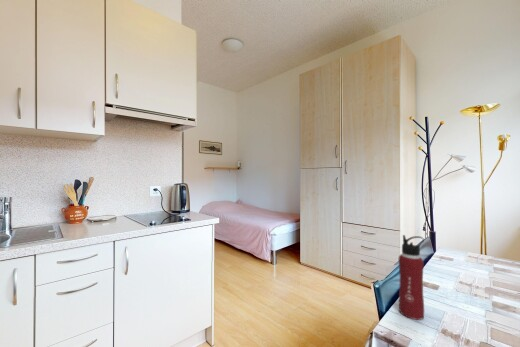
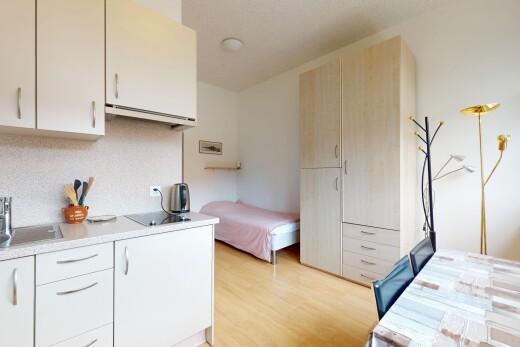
- water bottle [398,234,425,321]
